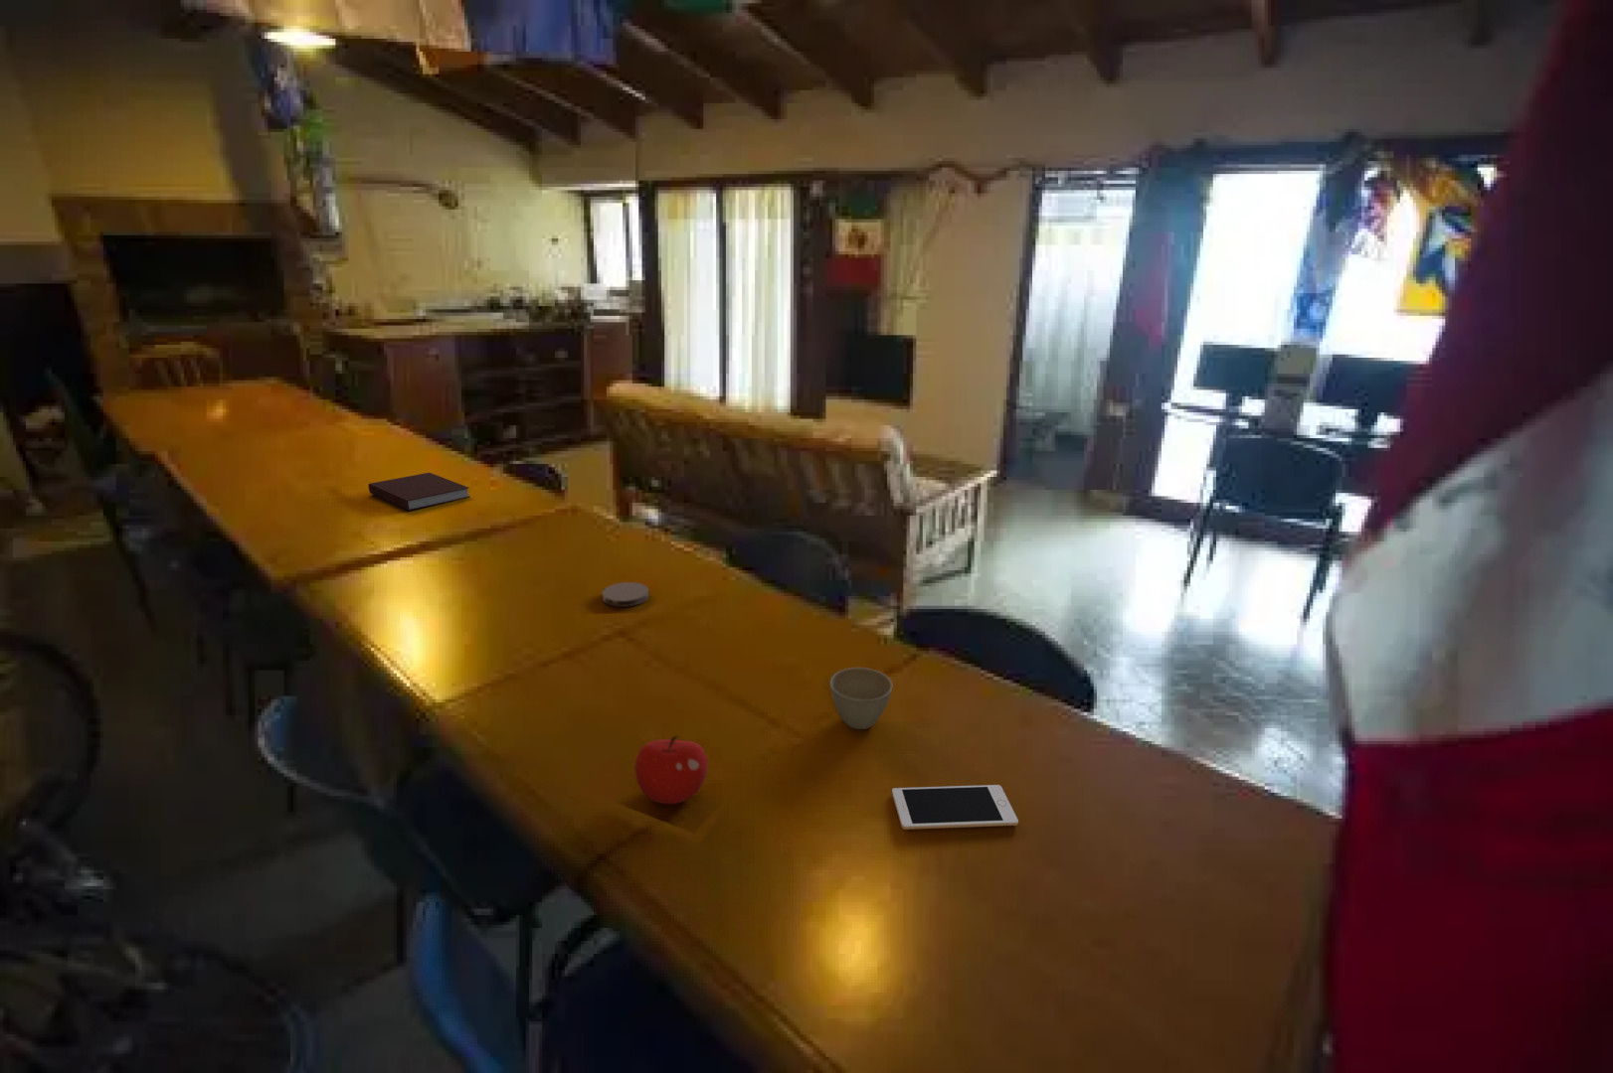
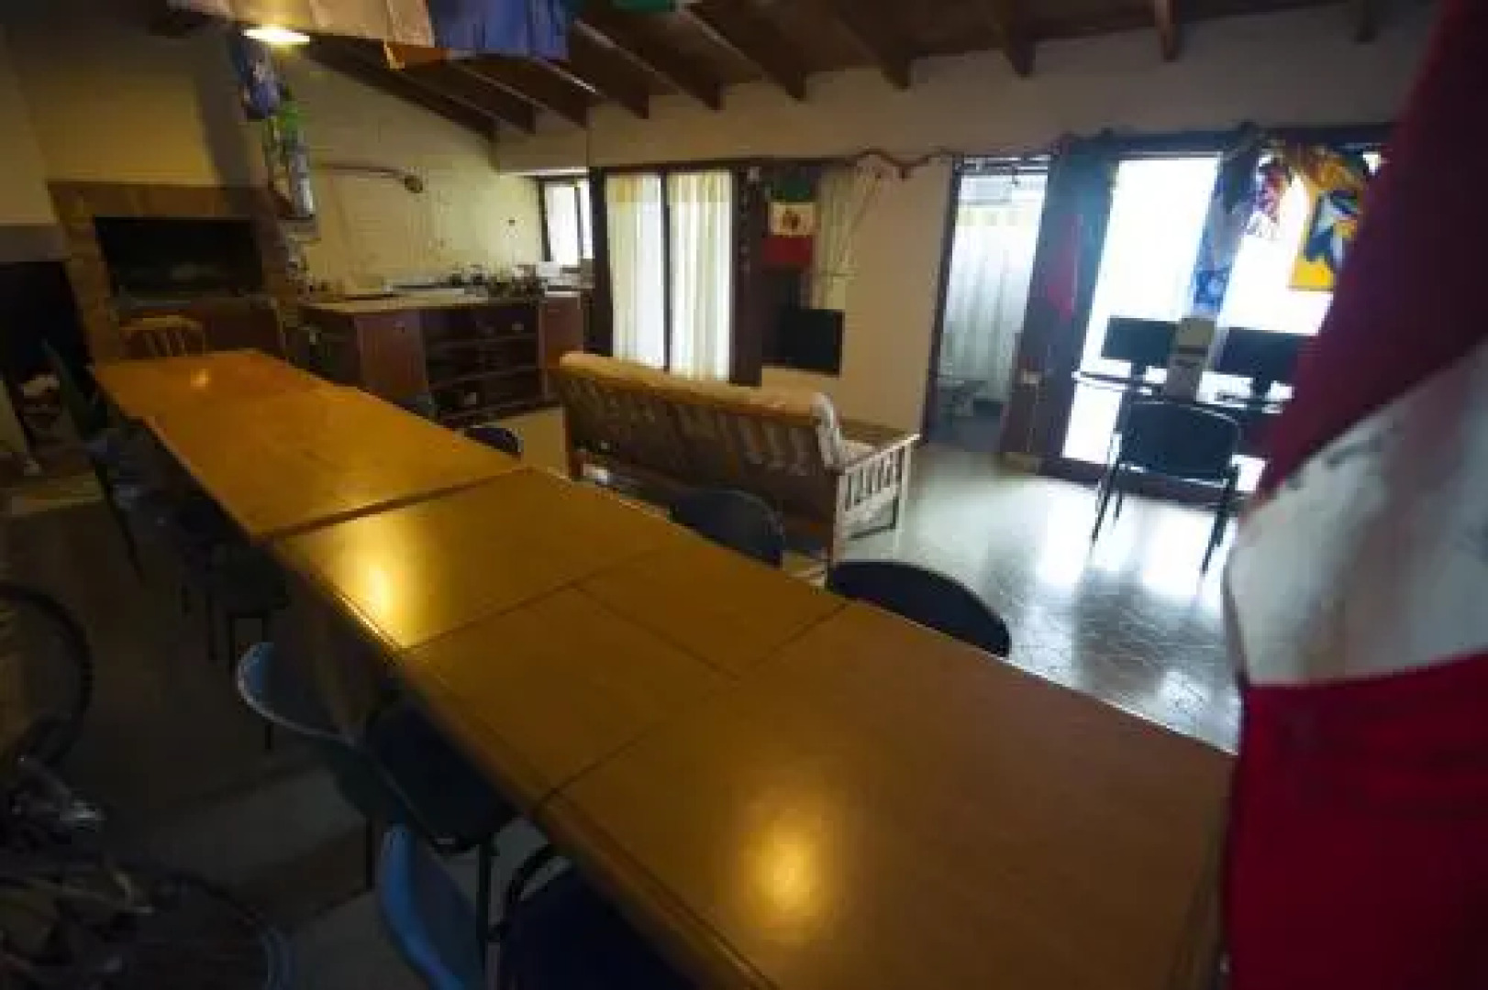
- notebook [368,472,471,511]
- cell phone [892,784,1020,831]
- coaster [602,581,651,608]
- fruit [634,735,709,805]
- flower pot [829,667,893,731]
